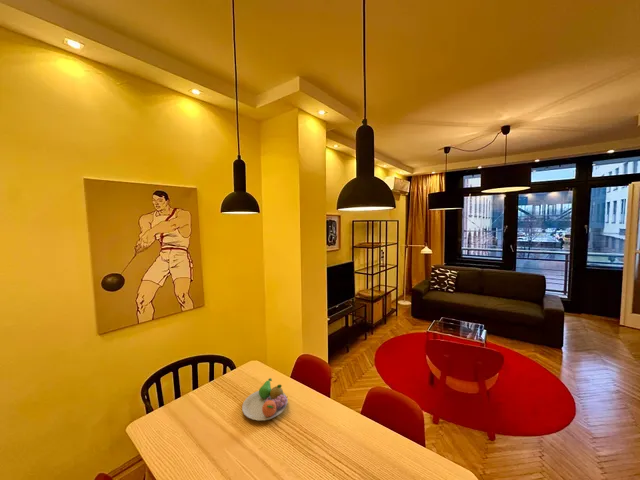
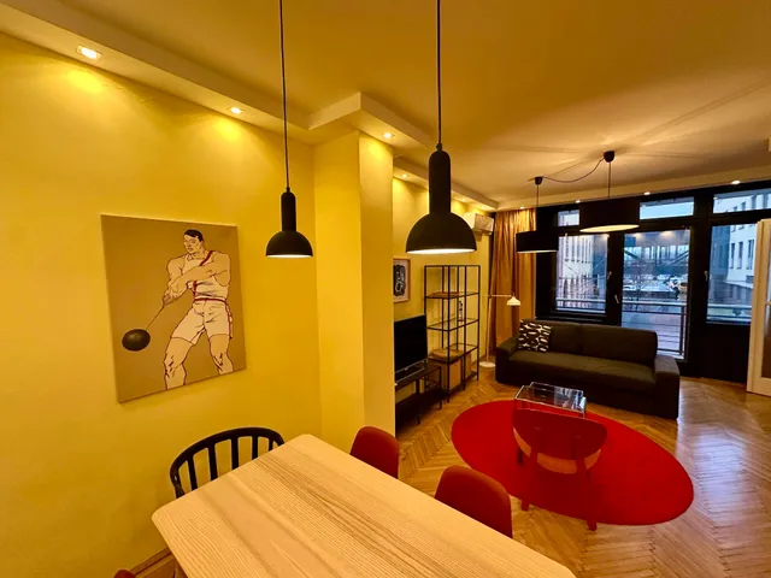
- fruit bowl [241,377,289,422]
